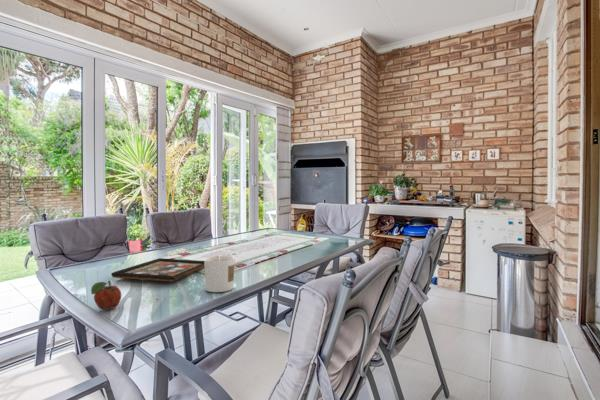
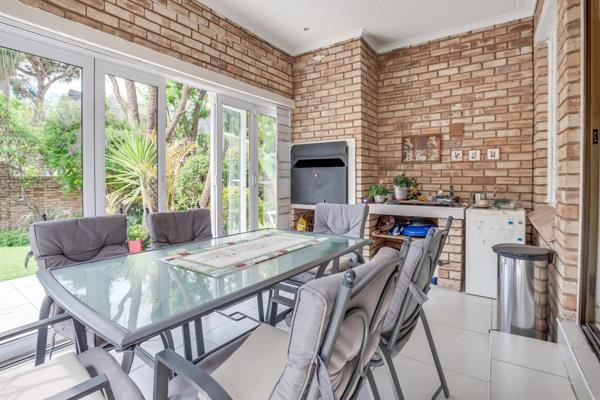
- decorative tray [110,257,205,283]
- fruit [90,280,122,311]
- candle [203,251,235,293]
